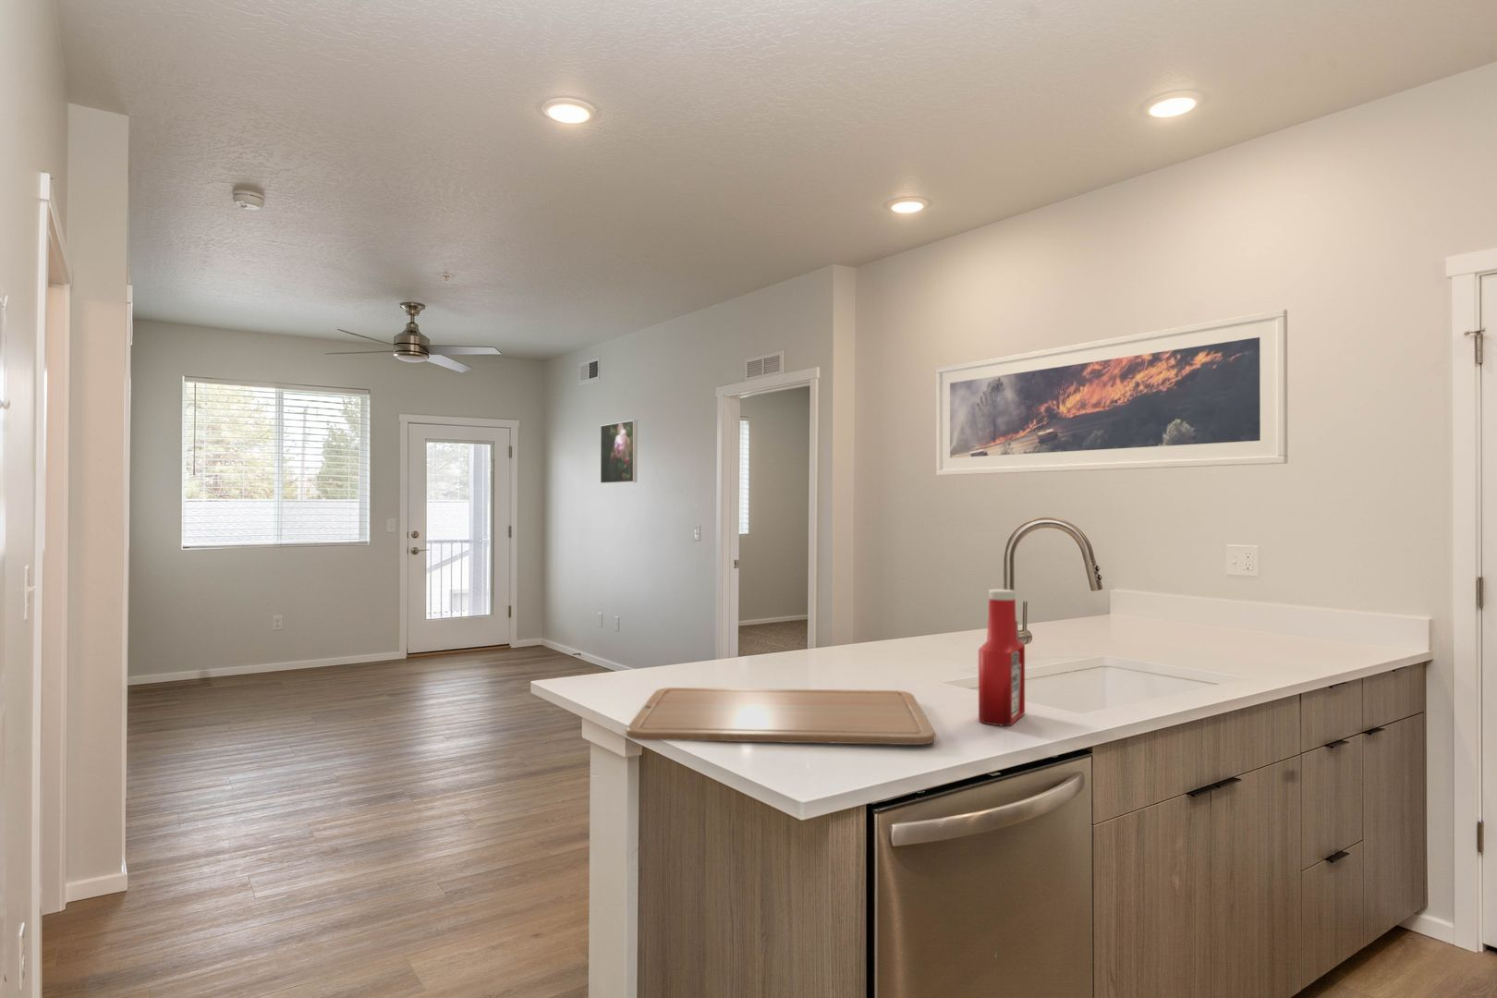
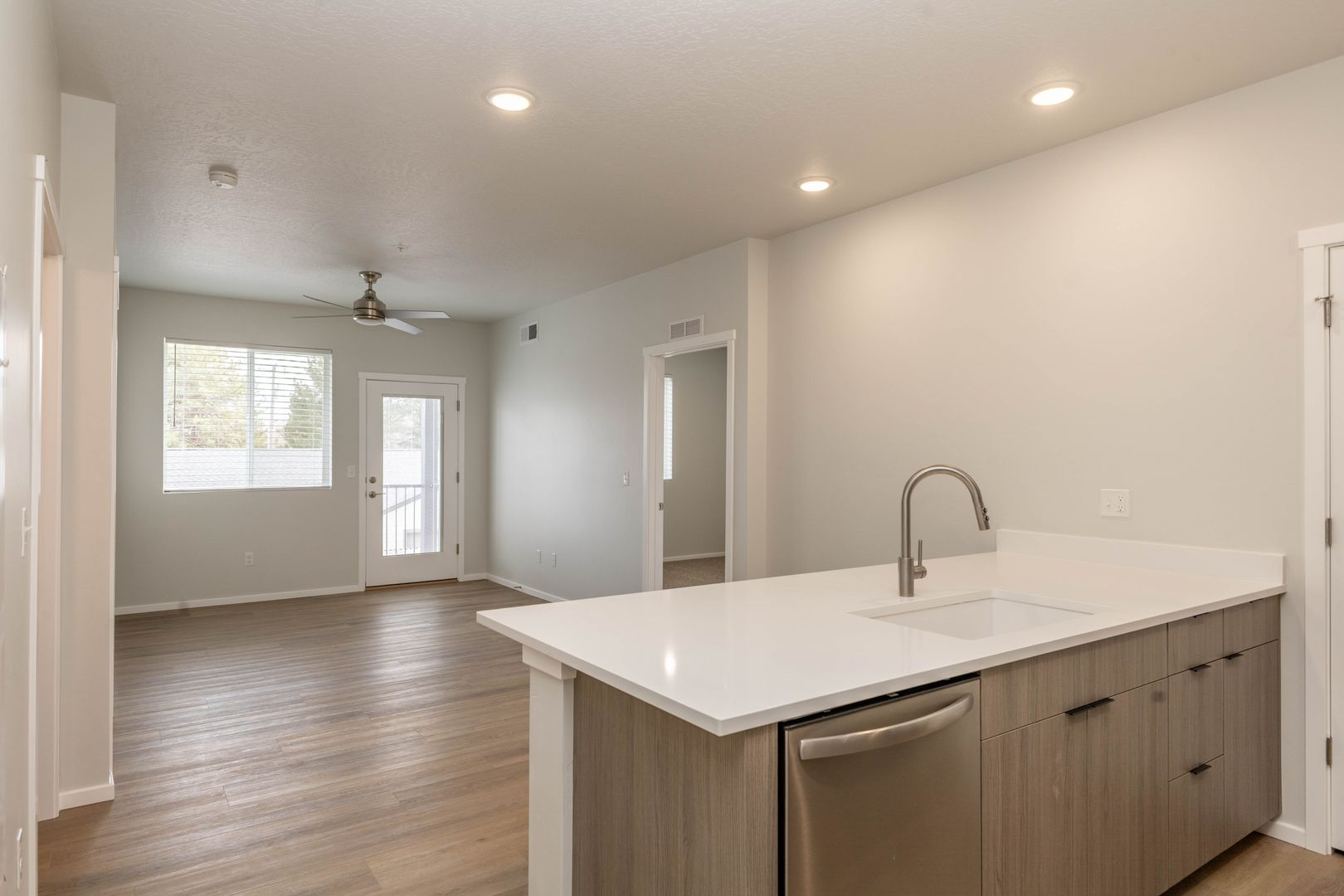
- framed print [599,420,637,485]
- chopping board [626,686,936,746]
- soap bottle [978,588,1026,726]
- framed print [936,309,1289,477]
